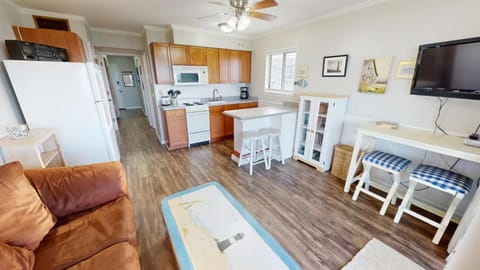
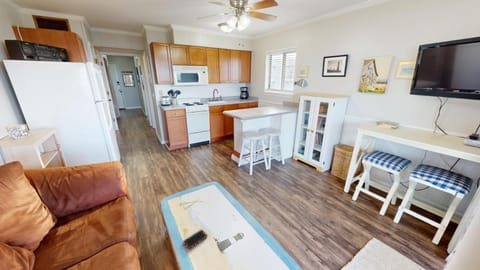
+ cell phone [182,229,208,250]
